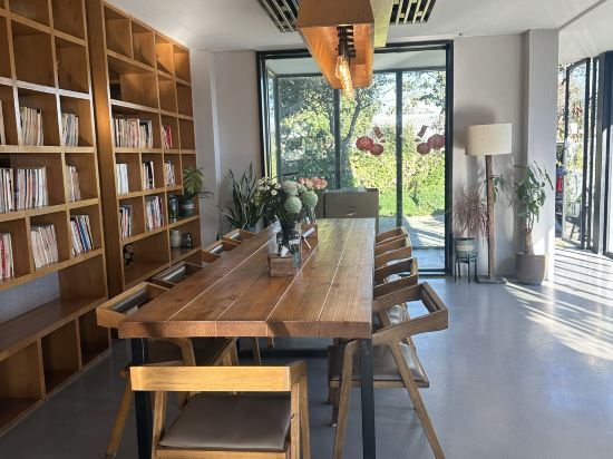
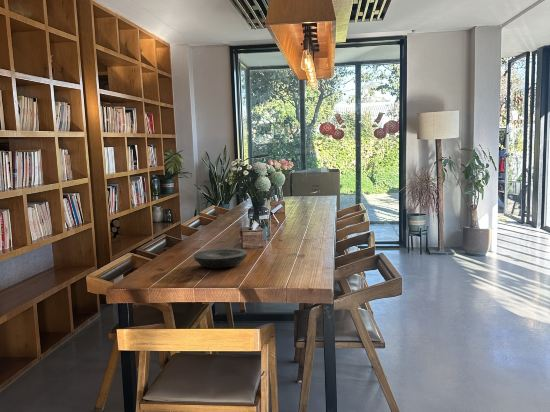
+ plate [193,247,248,269]
